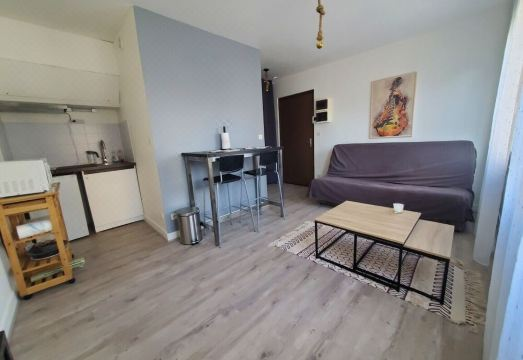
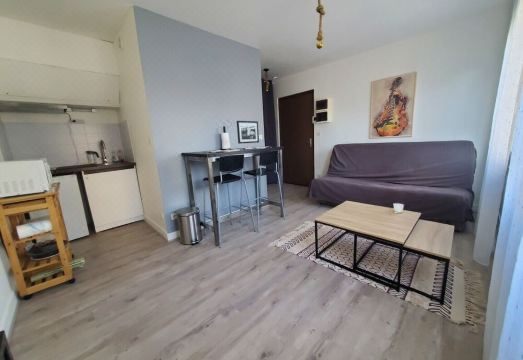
+ picture frame [236,120,260,145]
